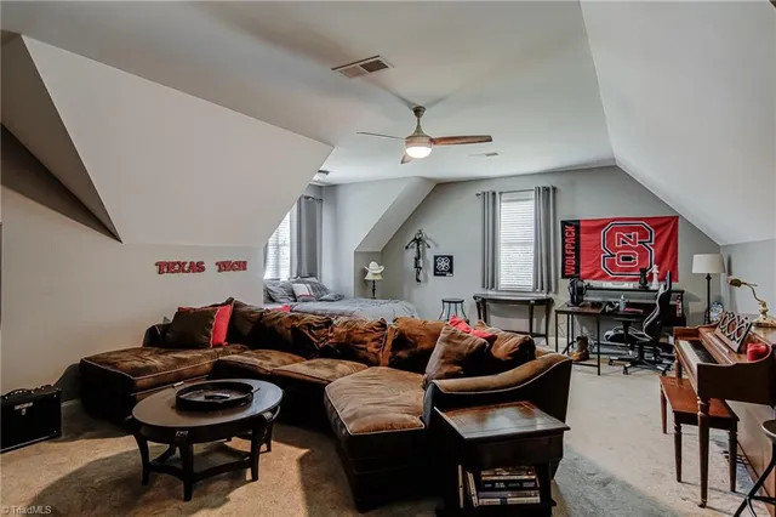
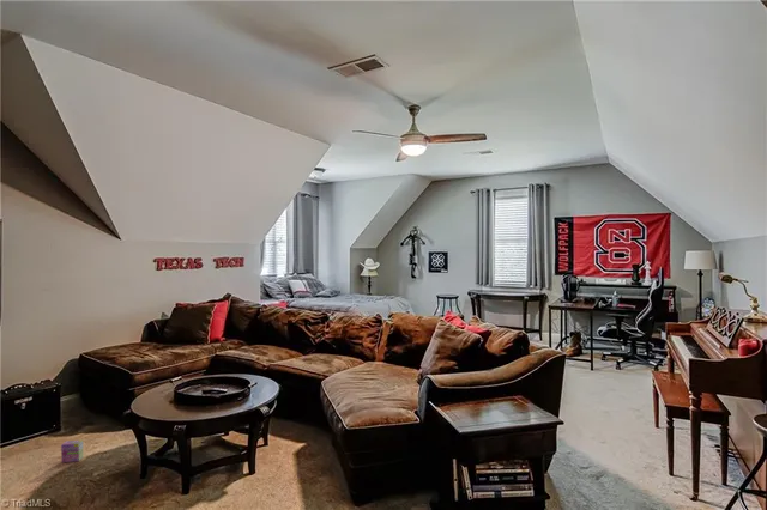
+ box [60,439,84,463]
